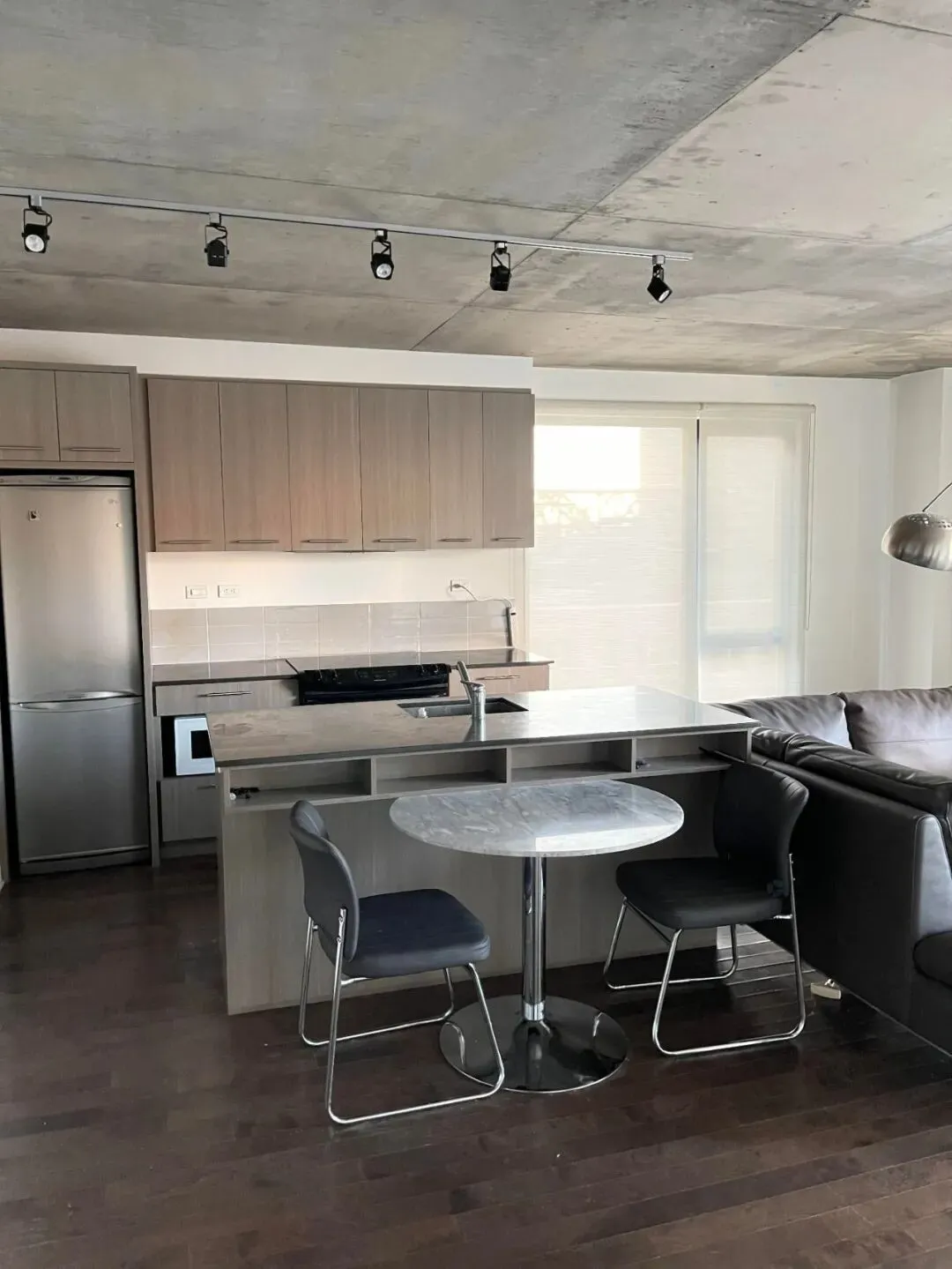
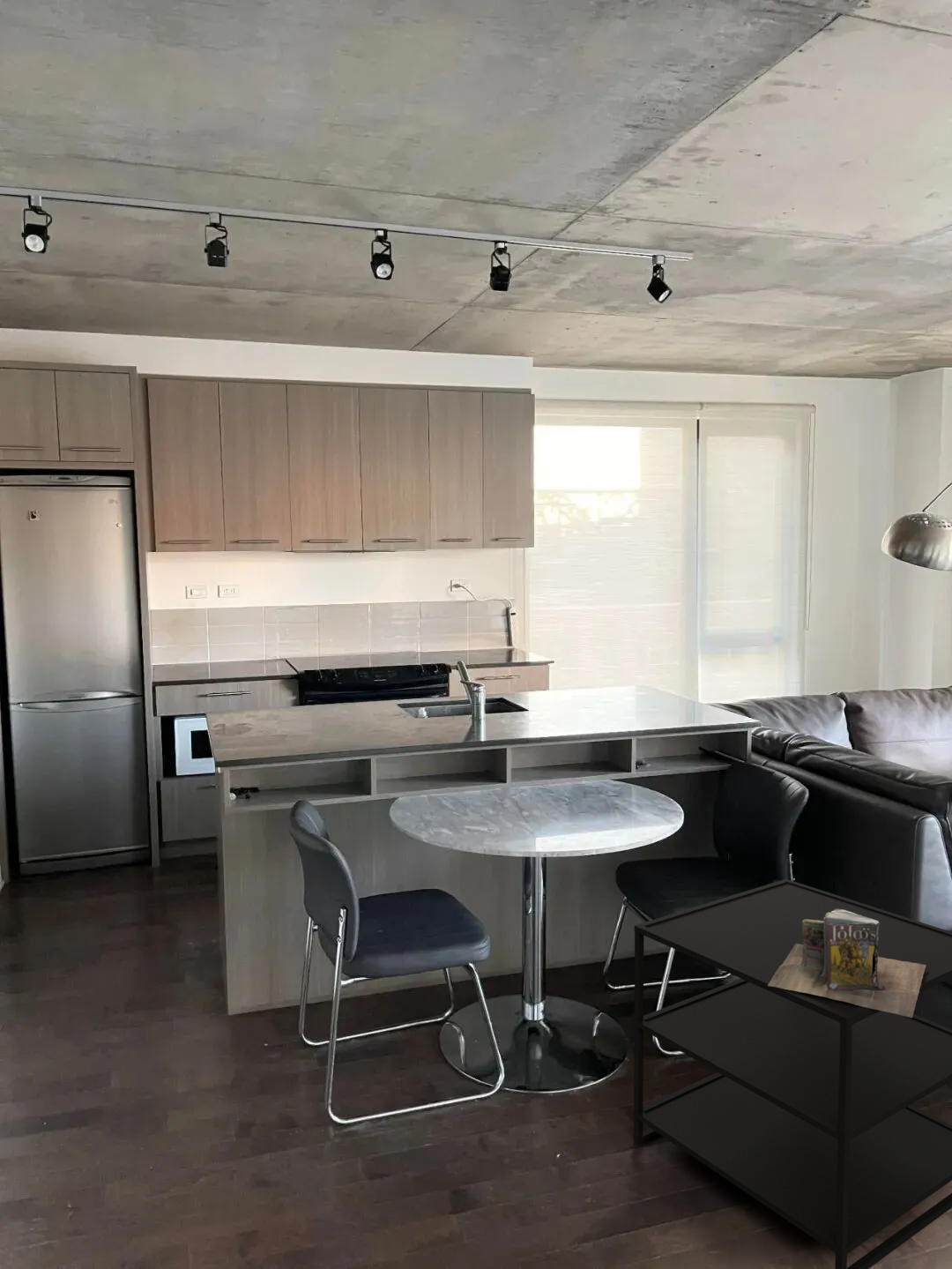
+ side table [633,878,952,1269]
+ books [768,909,926,1018]
